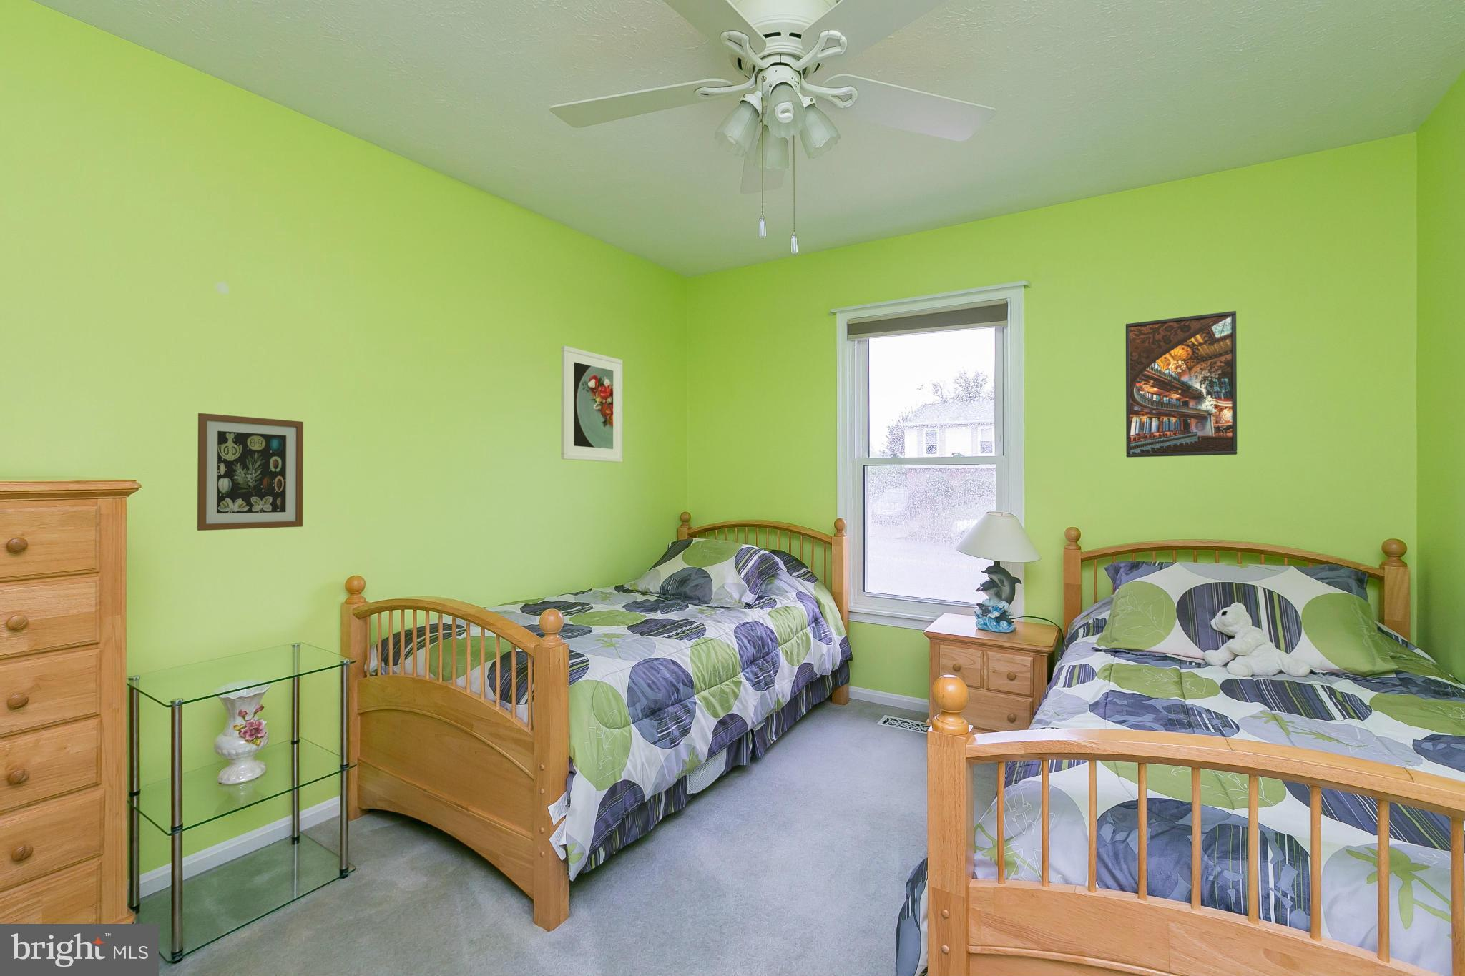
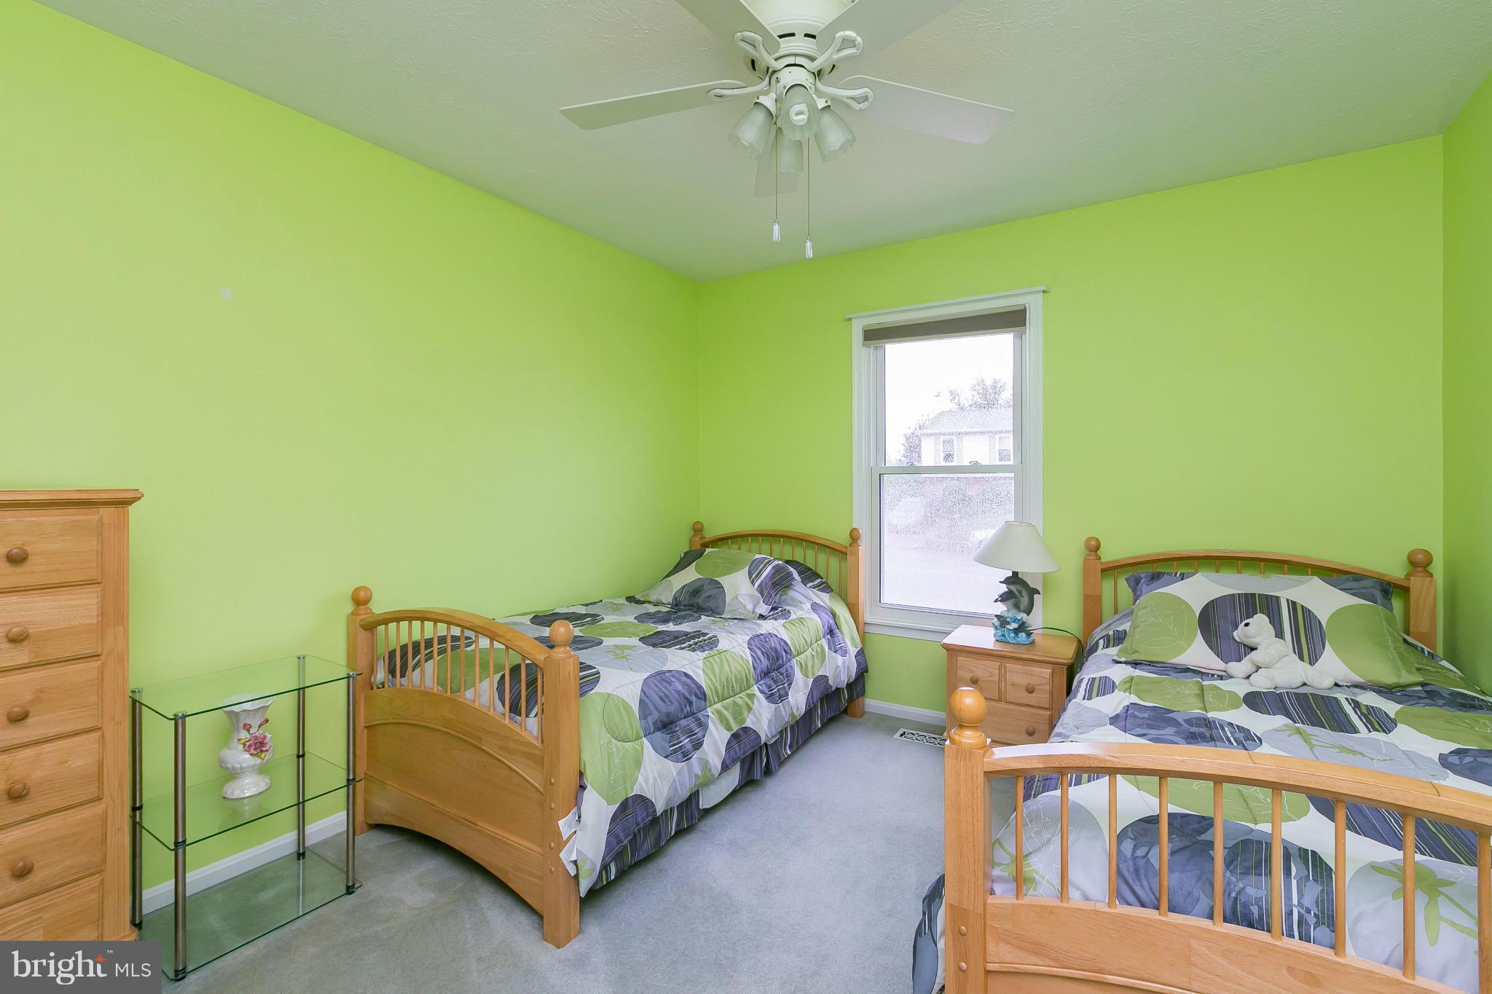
- wall art [197,413,304,532]
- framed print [561,345,623,463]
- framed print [1125,310,1237,459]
